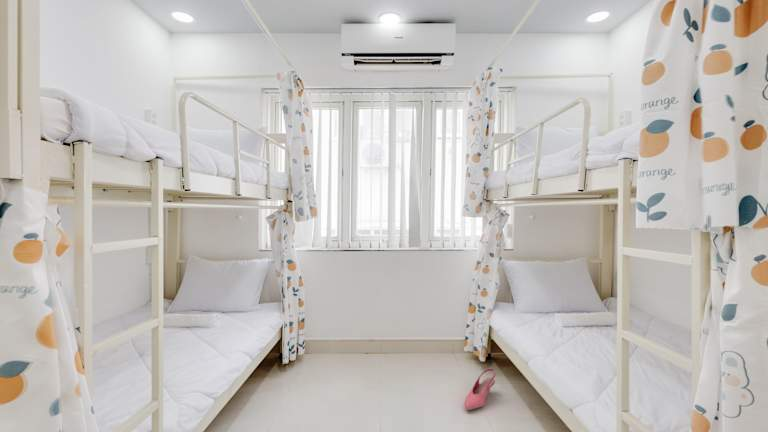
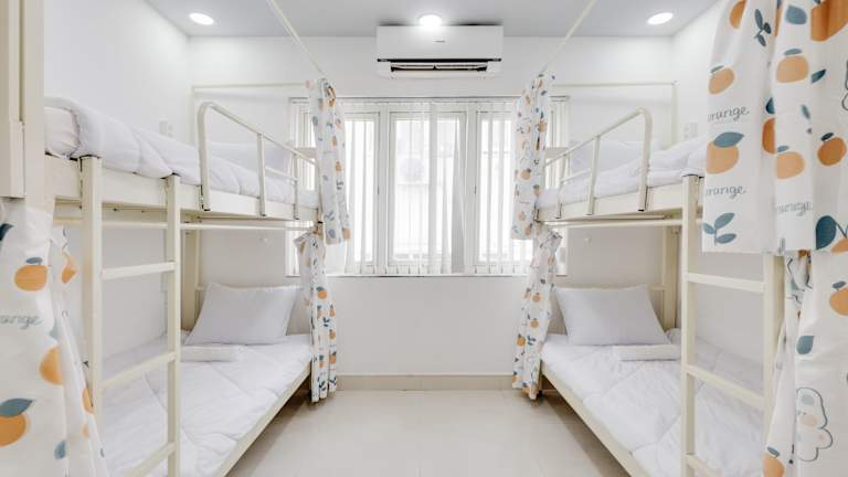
- shoe [464,367,497,411]
